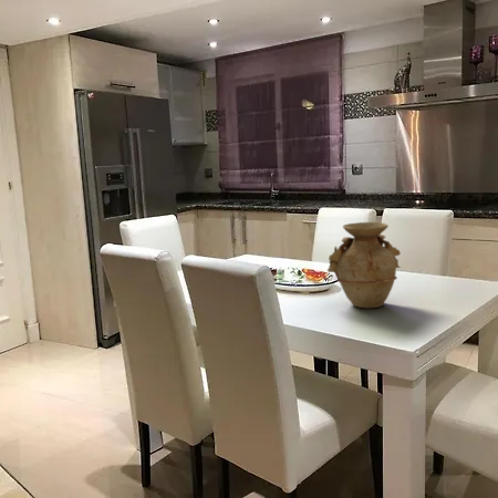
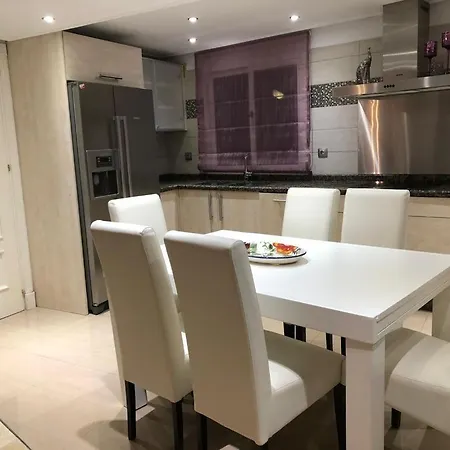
- vase [326,221,402,309]
